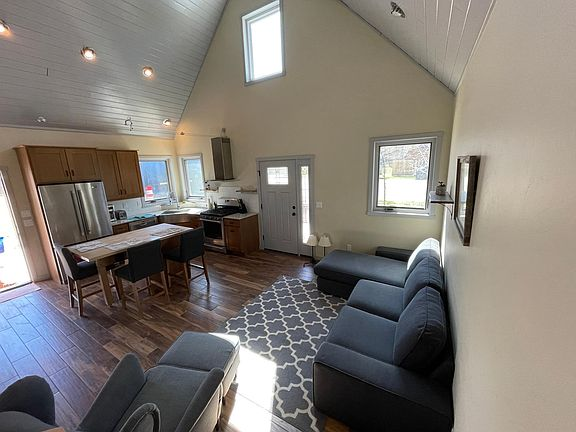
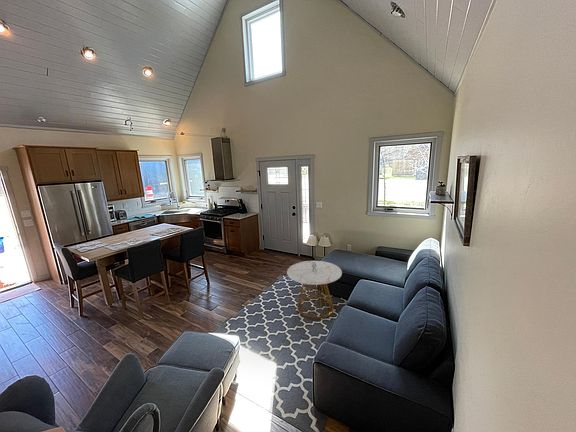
+ side table [286,260,343,320]
